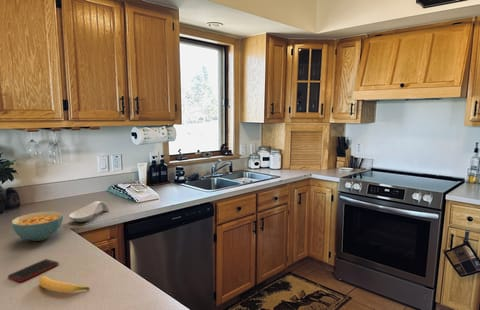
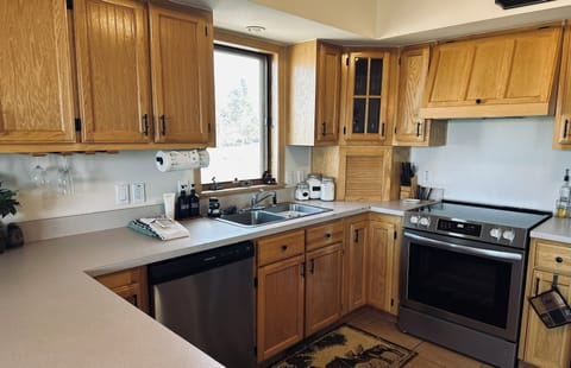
- cereal bowl [11,211,64,242]
- cell phone [7,258,60,283]
- spoon rest [68,200,110,223]
- banana [38,275,91,293]
